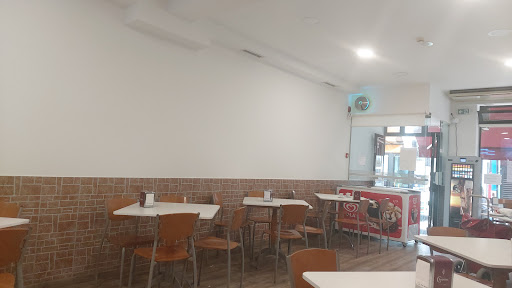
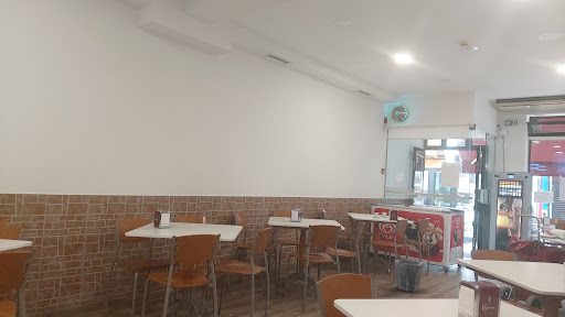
+ waste bin [394,259,425,293]
